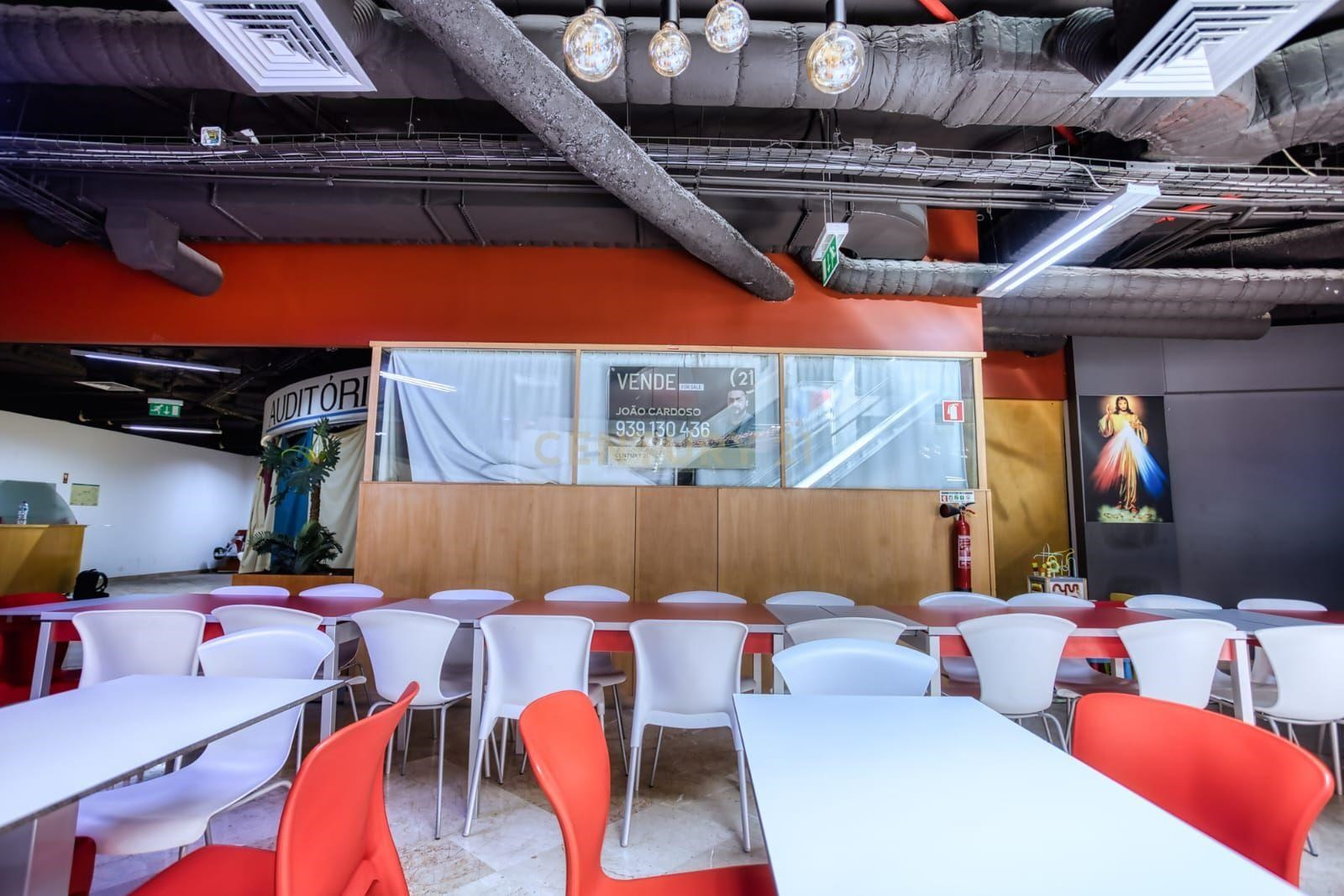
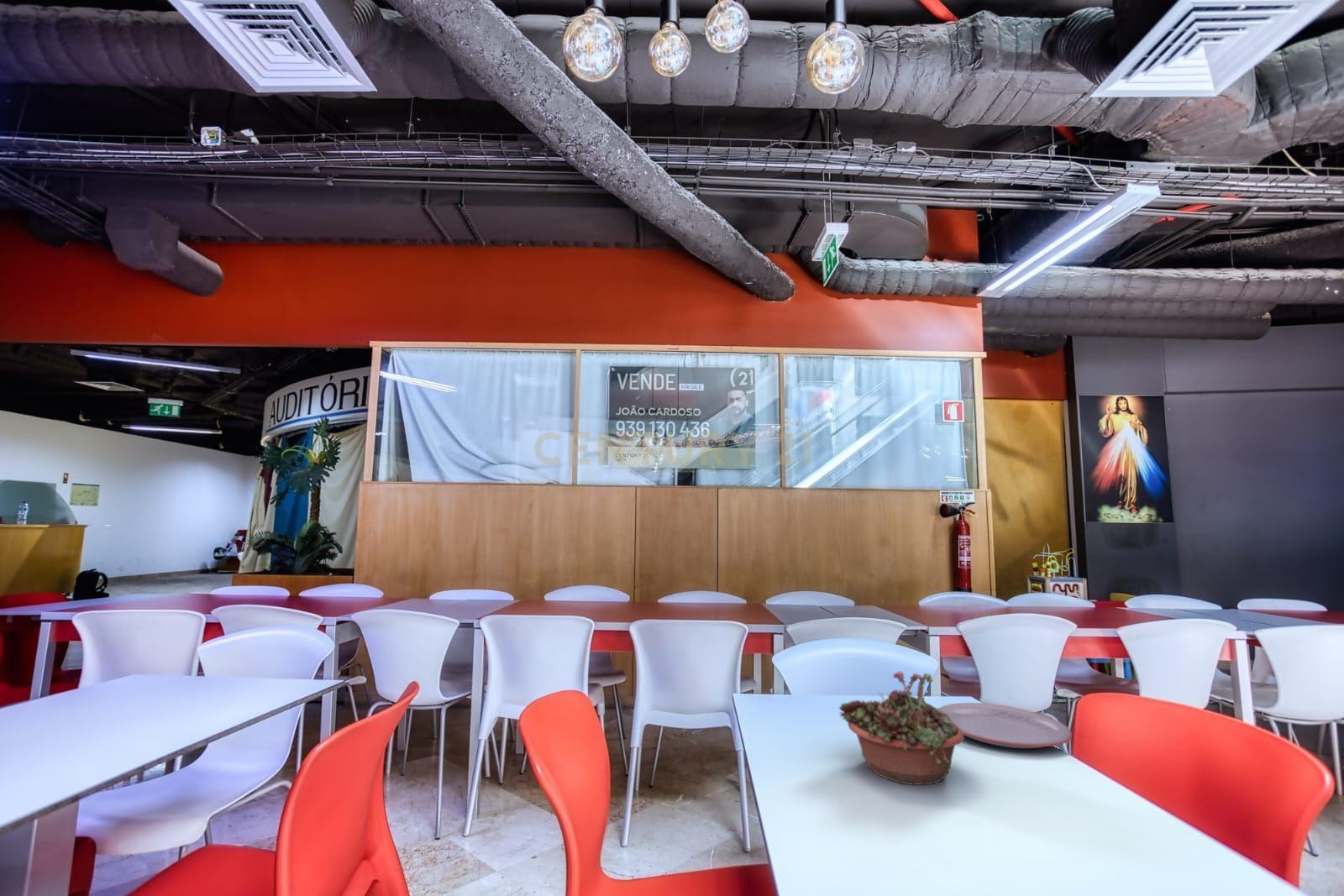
+ succulent planter [837,671,965,786]
+ plate [938,702,1073,749]
